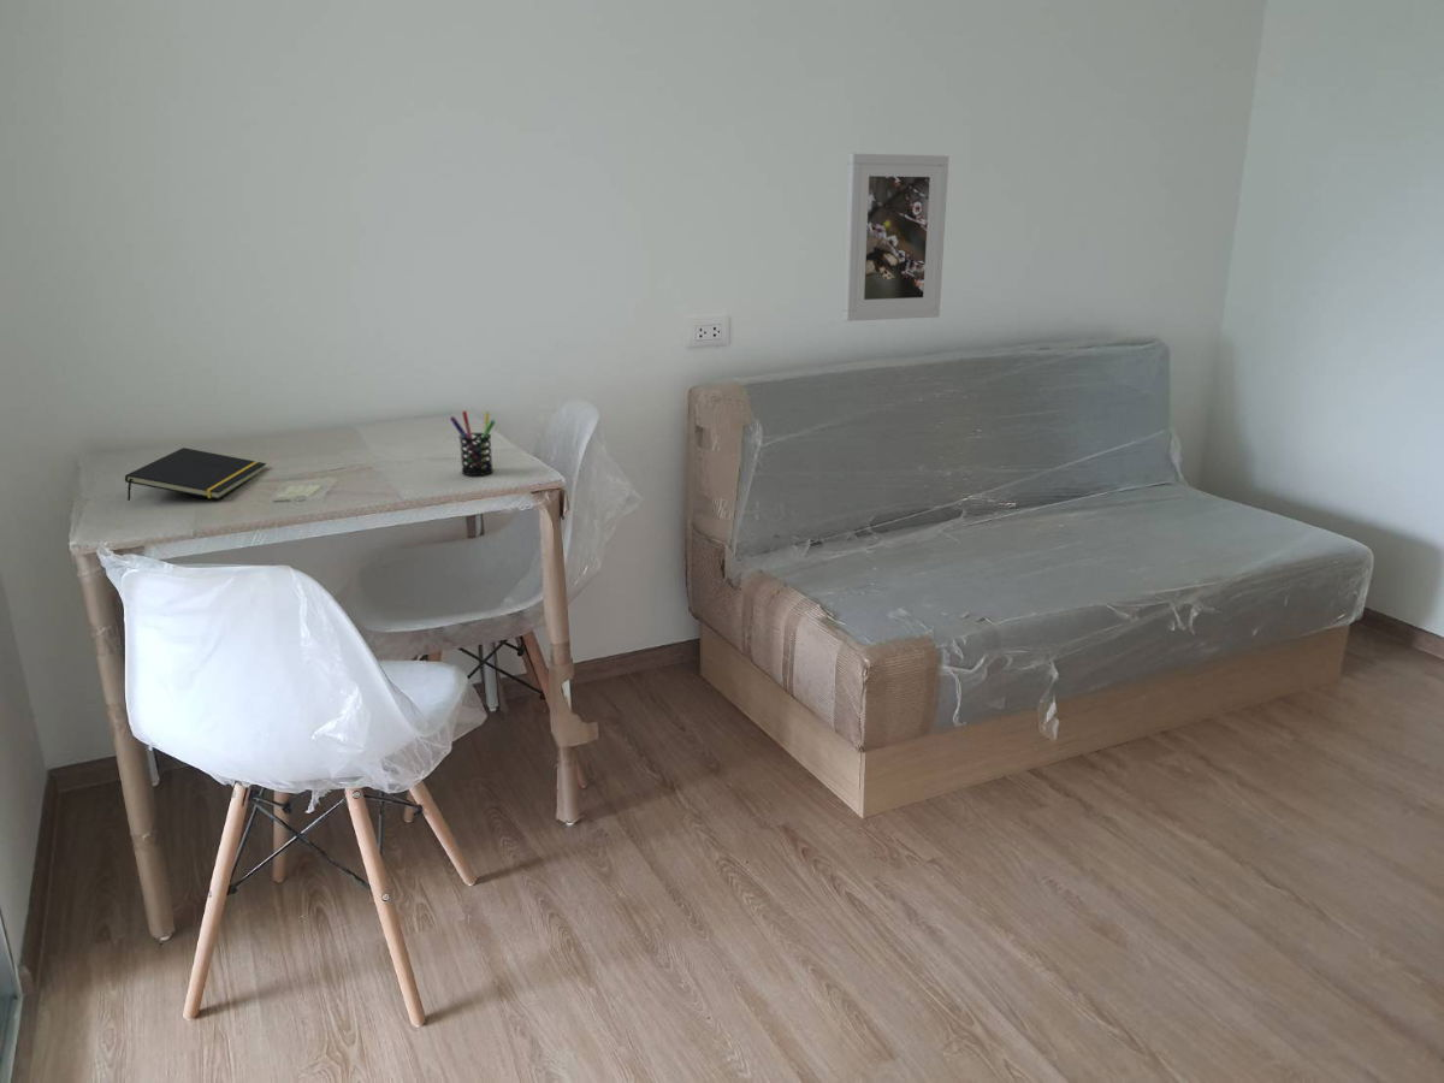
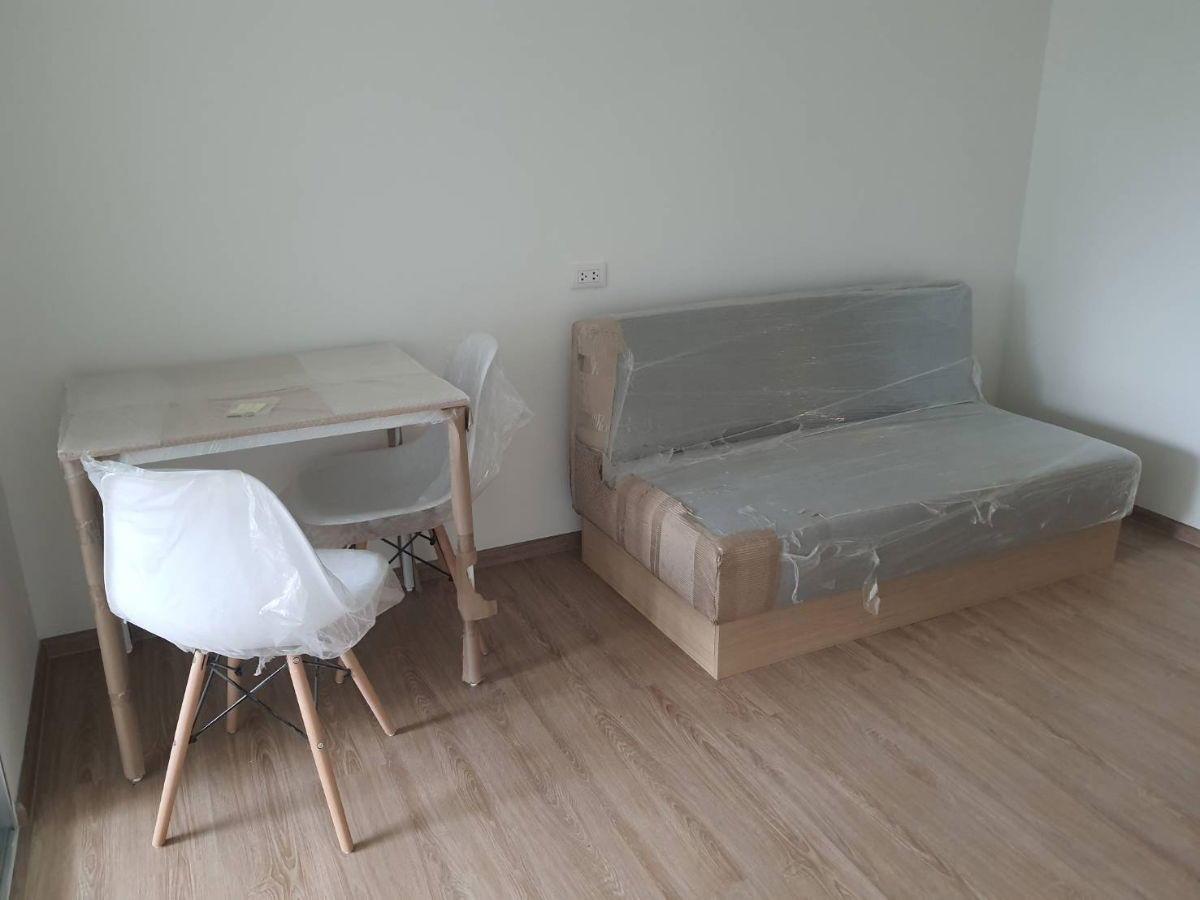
- pen holder [449,410,496,477]
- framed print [842,153,949,322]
- notepad [124,446,267,502]
